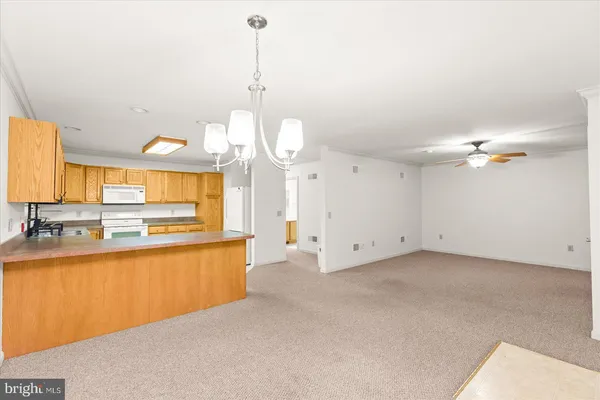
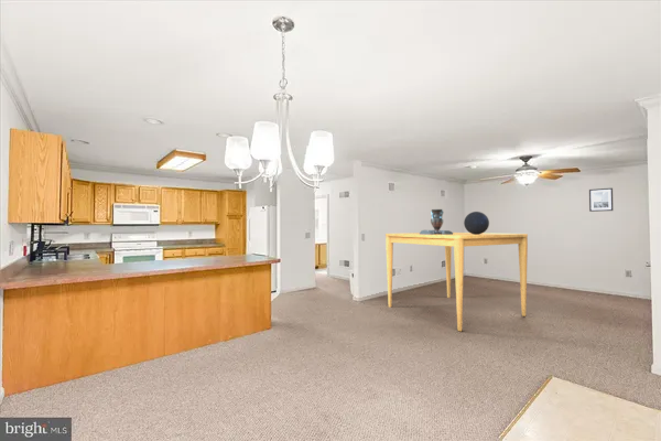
+ wall art [588,187,614,213]
+ dining table [384,232,529,332]
+ decorative globe [463,211,490,235]
+ decorative urn [419,208,454,235]
